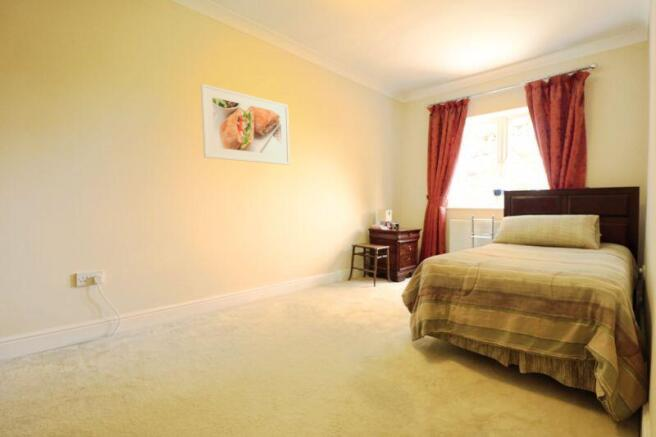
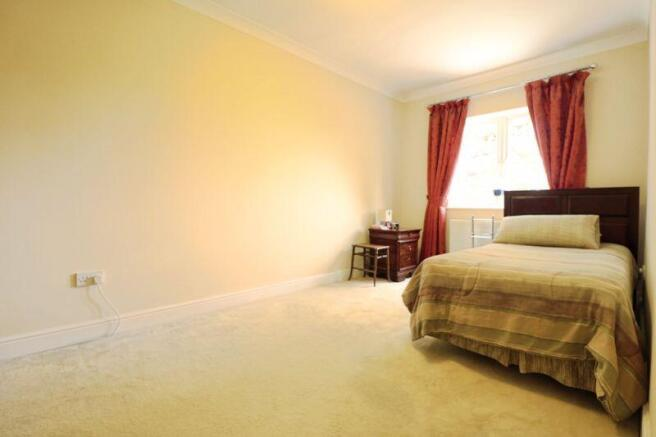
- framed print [200,83,291,166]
